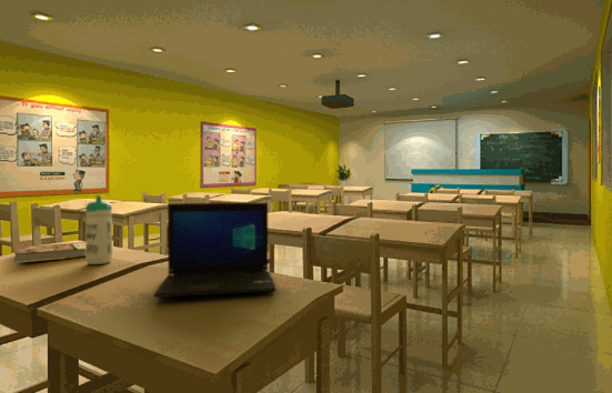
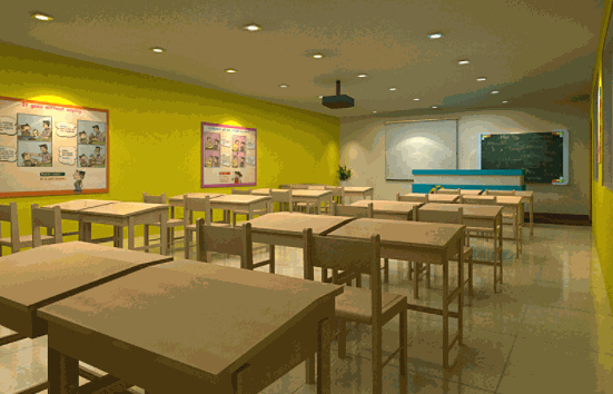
- book [13,241,86,264]
- water bottle [84,194,113,265]
- laptop [152,202,278,299]
